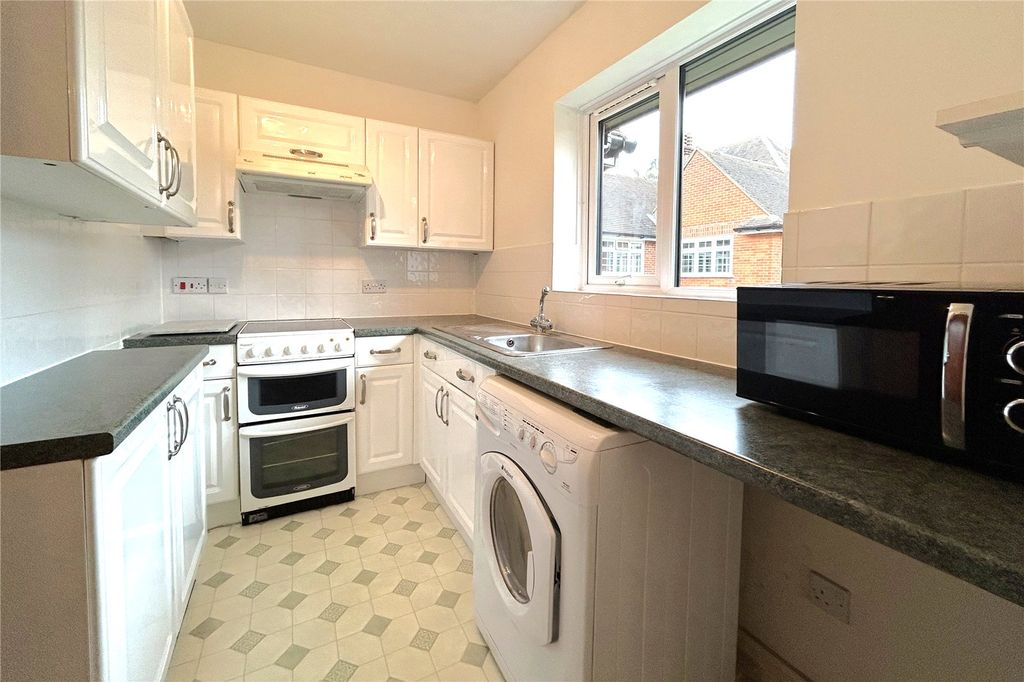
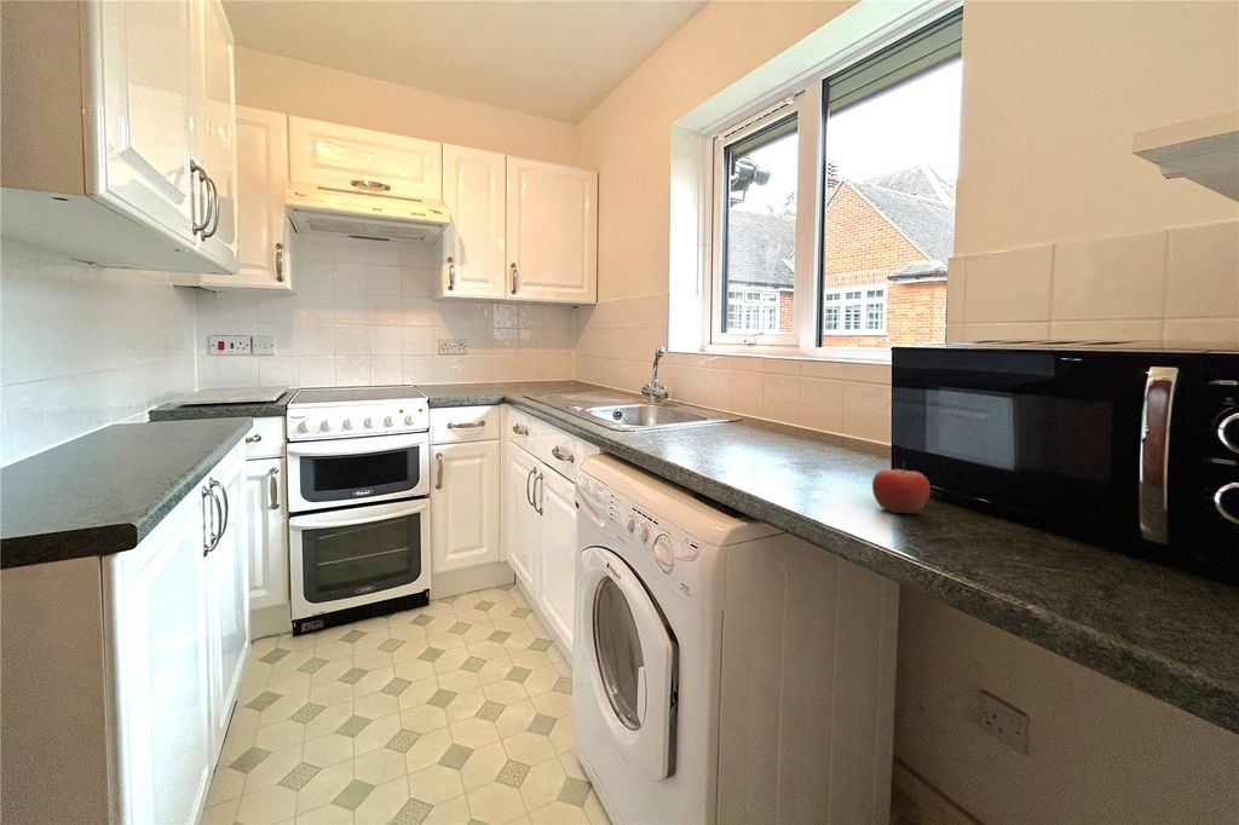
+ fruit [871,461,932,515]
